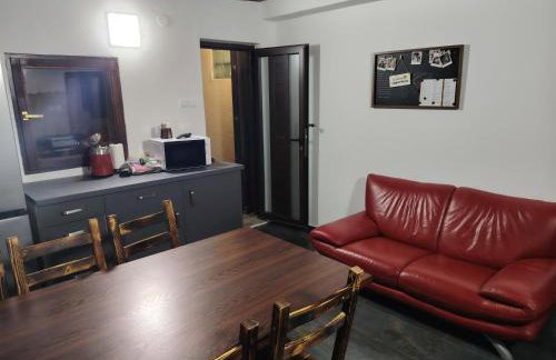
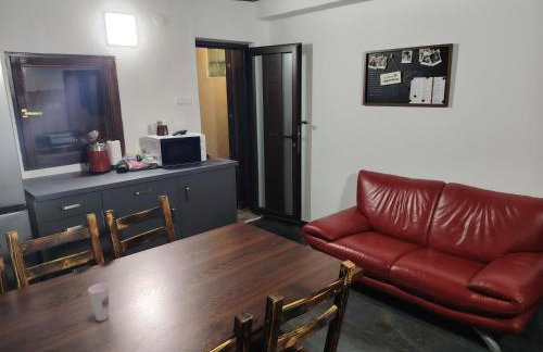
+ cup [87,282,111,322]
